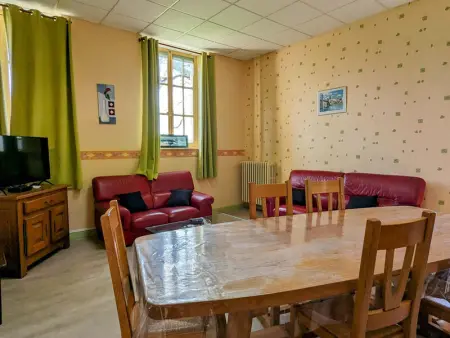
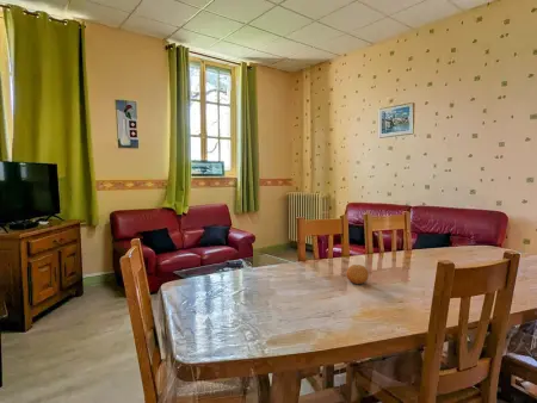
+ fruit [345,264,370,285]
